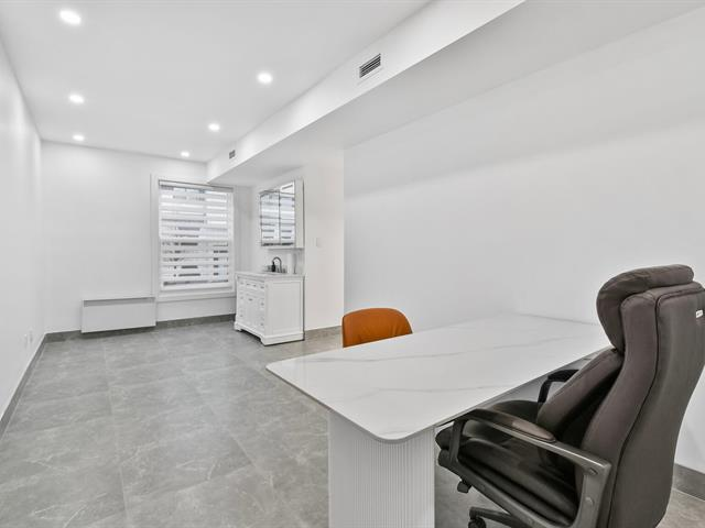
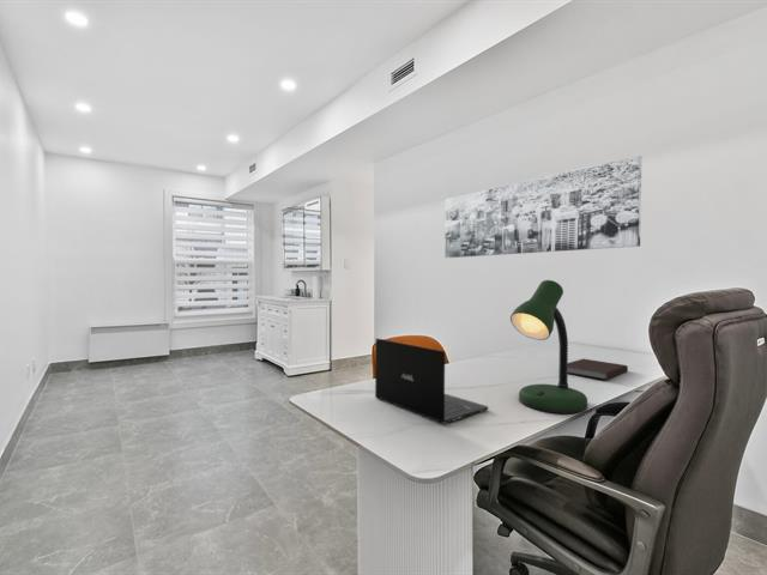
+ wall art [443,155,642,259]
+ laptop [374,338,489,425]
+ notebook [567,358,629,381]
+ desk lamp [509,279,588,414]
